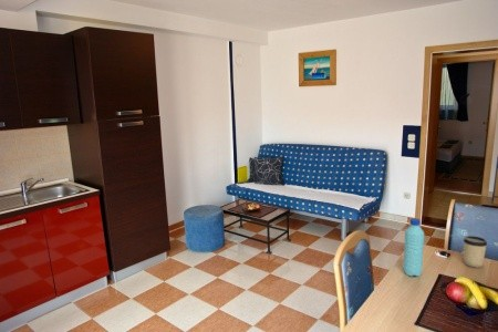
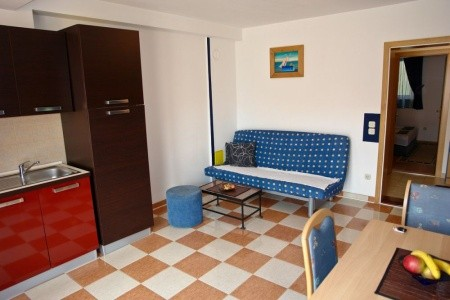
- water bottle [402,217,425,278]
- cup [463,235,488,269]
